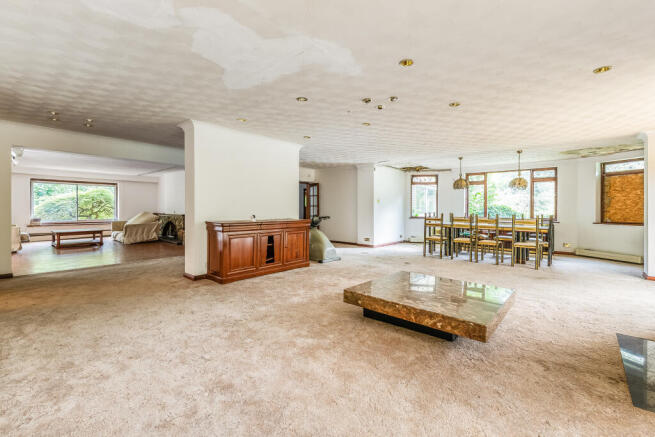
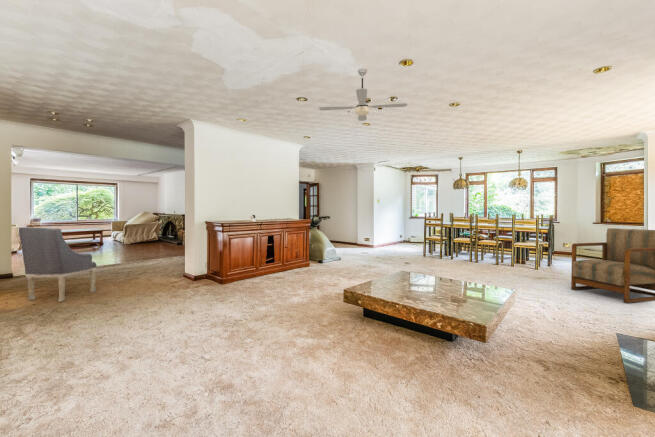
+ armchair [18,226,98,303]
+ ceiling fan [318,67,408,122]
+ armchair [570,227,655,304]
